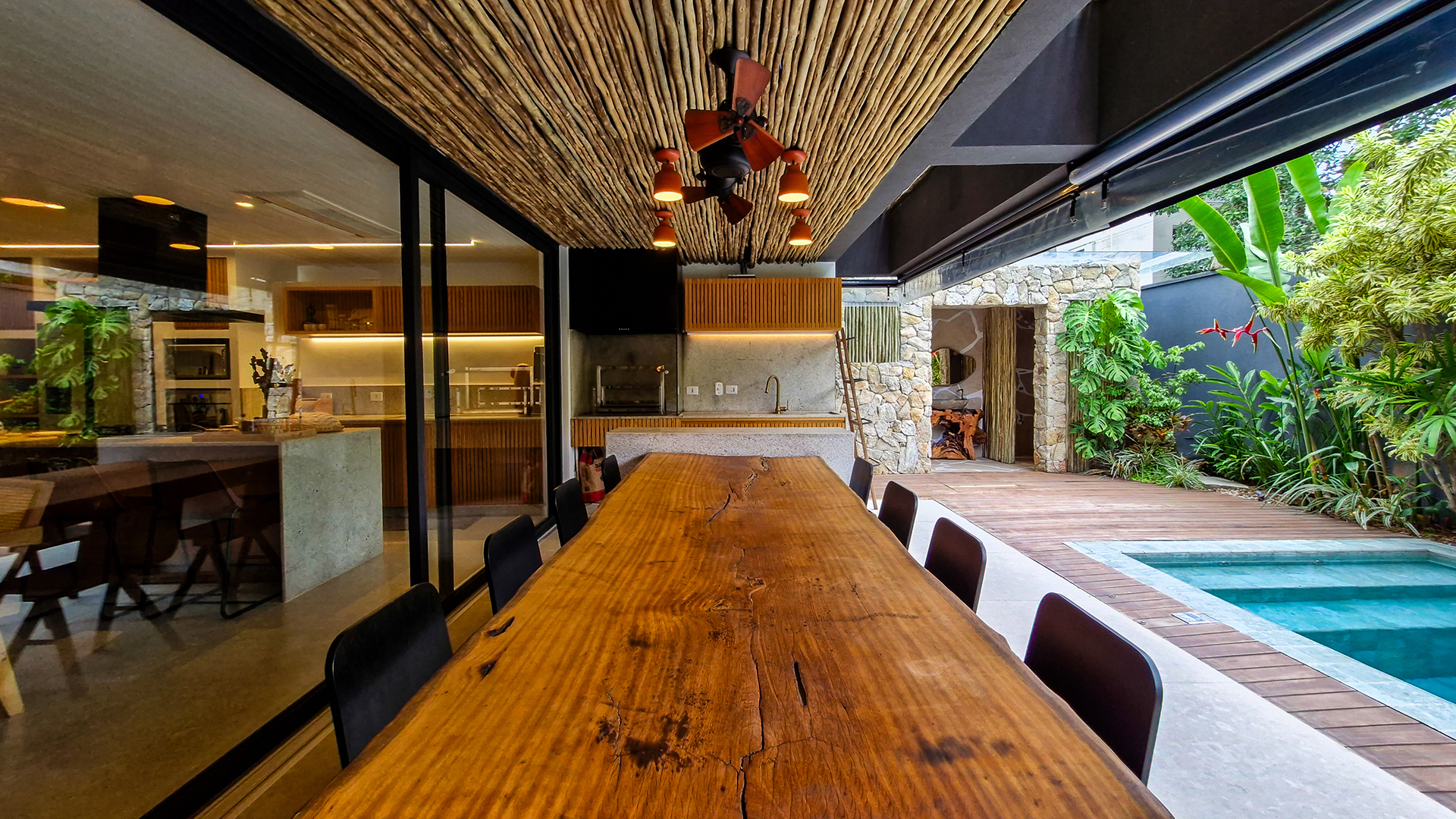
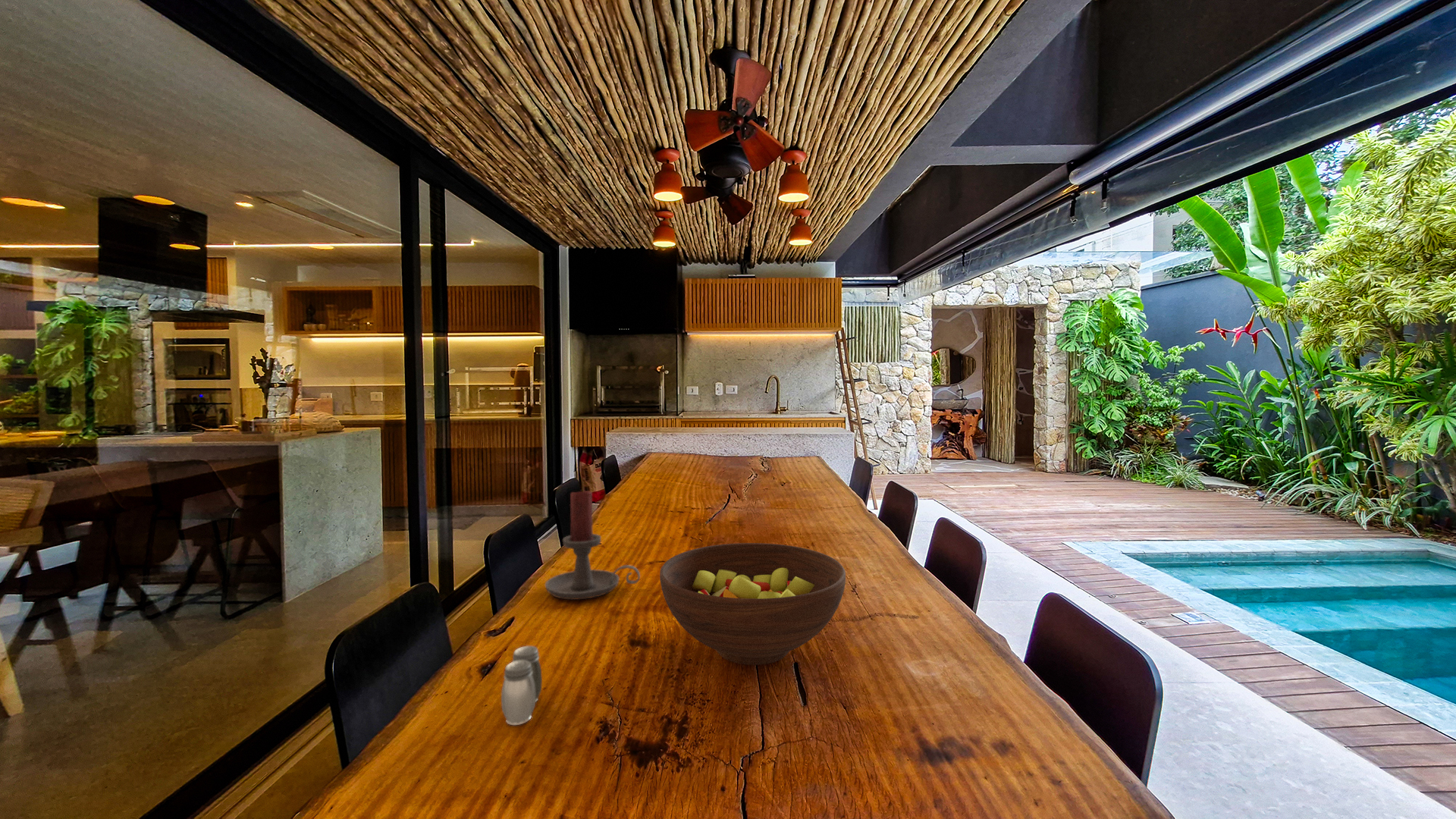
+ fruit bowl [659,542,846,666]
+ salt and pepper shaker [500,645,543,726]
+ candle holder [544,490,641,601]
